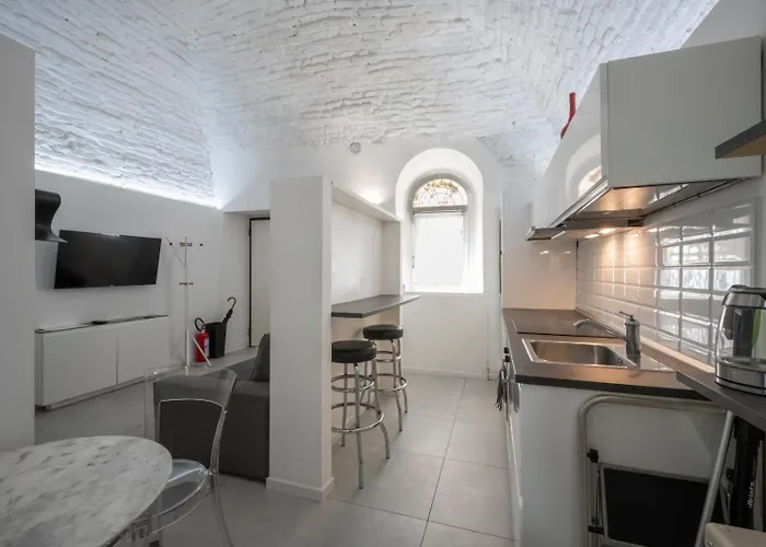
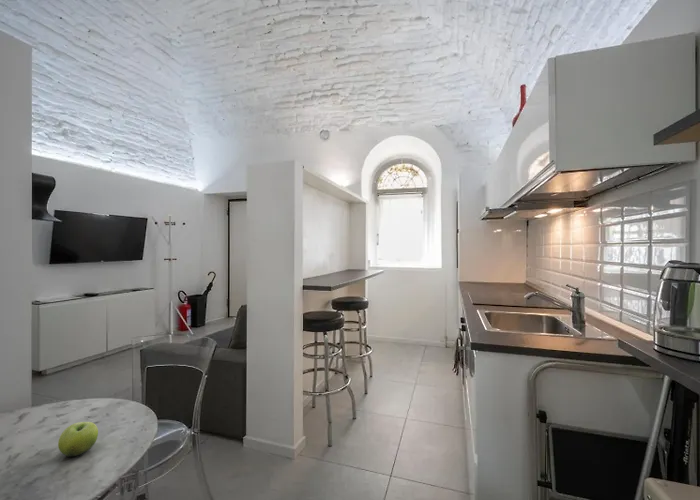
+ fruit [57,421,99,458]
